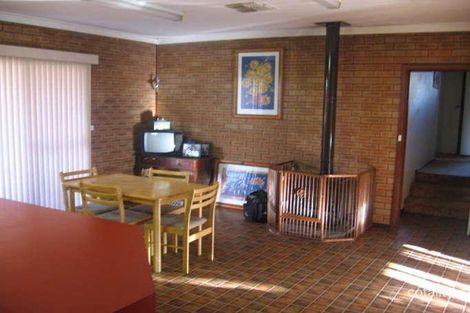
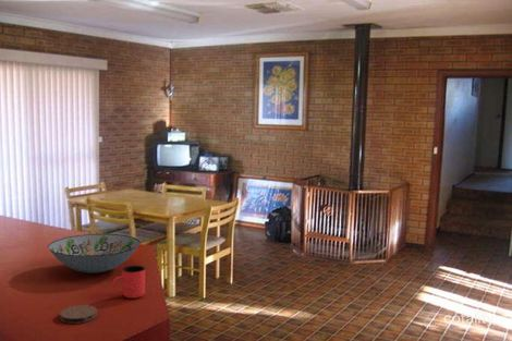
+ decorative bowl [47,233,141,275]
+ cup [112,265,146,300]
+ coaster [59,304,98,325]
